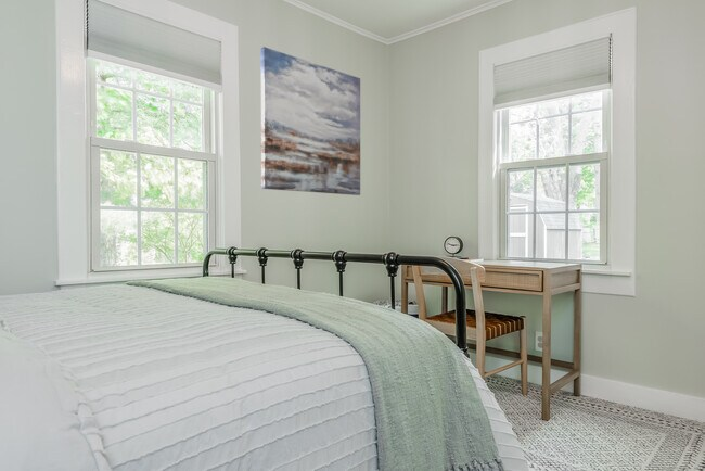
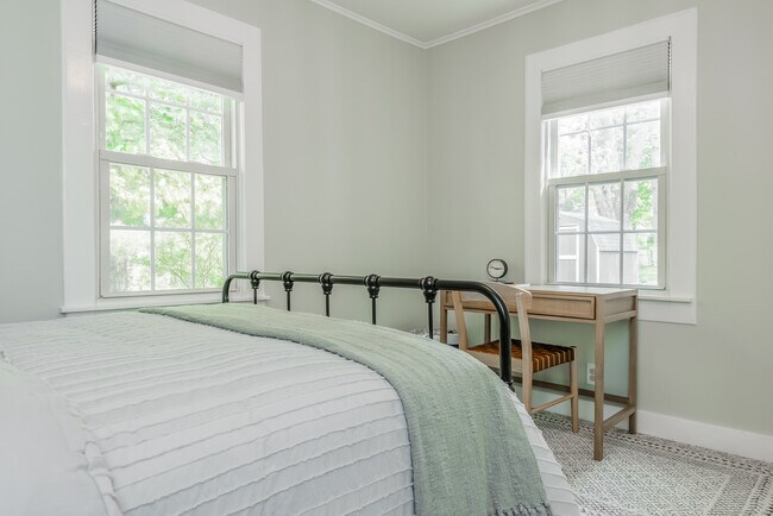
- wall art [260,46,361,196]
